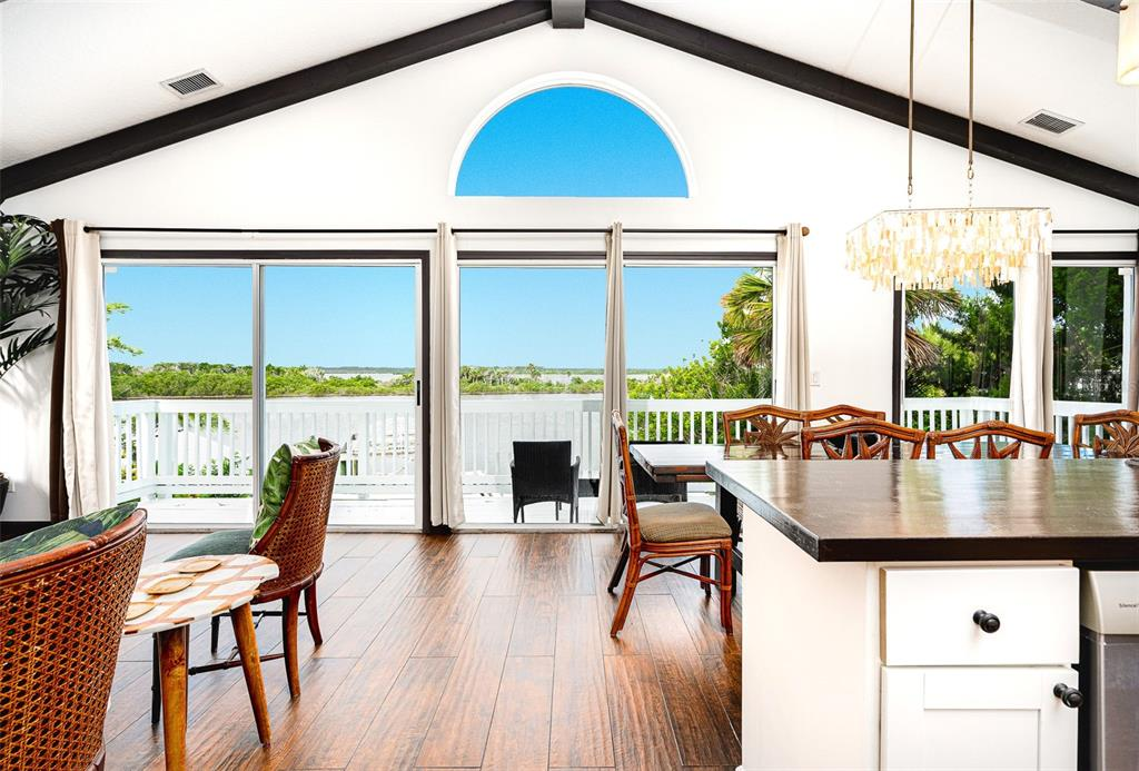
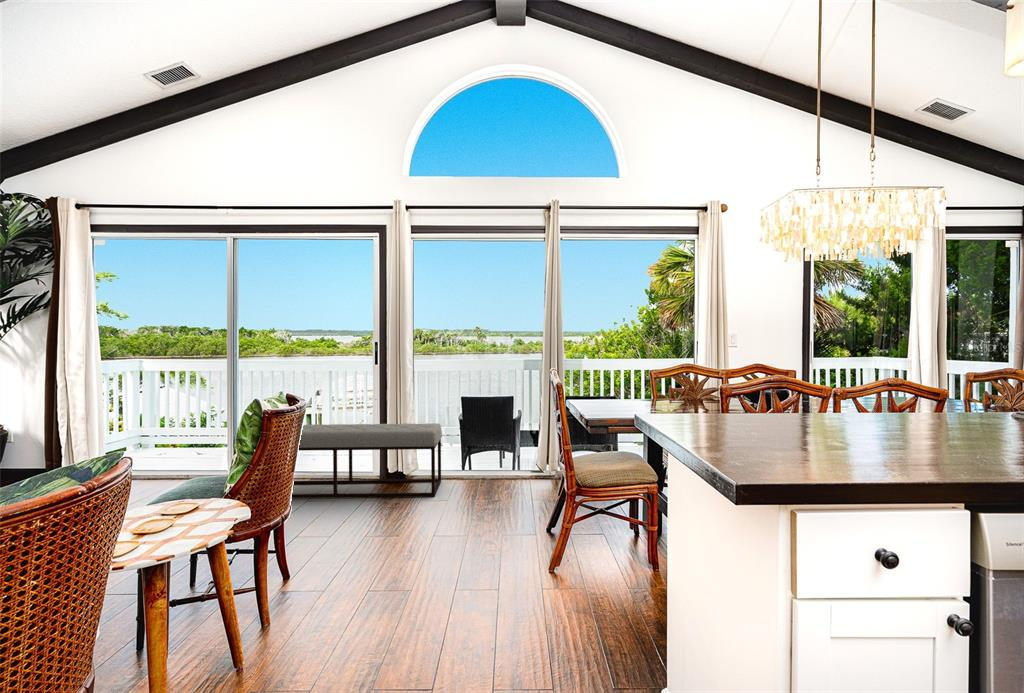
+ bench [232,422,443,499]
